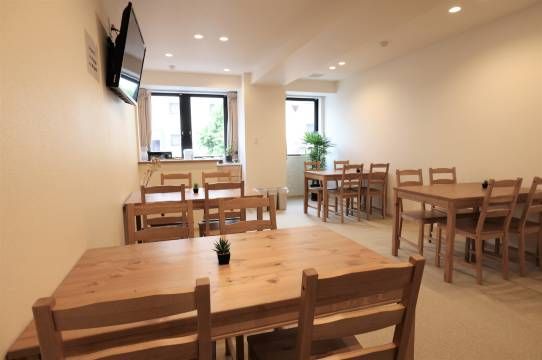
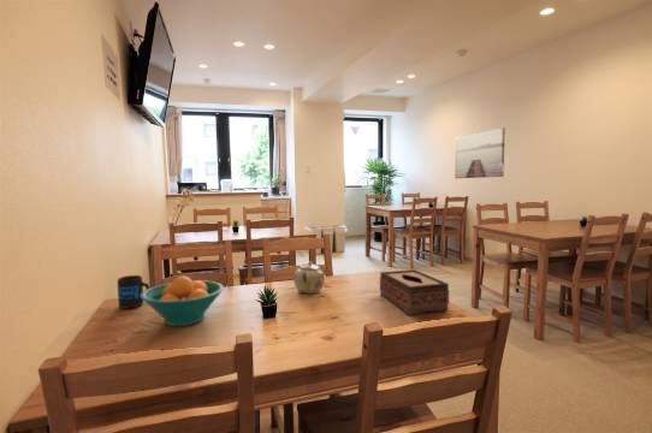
+ fruit bowl [141,275,225,327]
+ wall art [454,127,506,179]
+ tissue box [379,268,450,315]
+ mug [117,274,150,310]
+ teapot [292,261,326,295]
